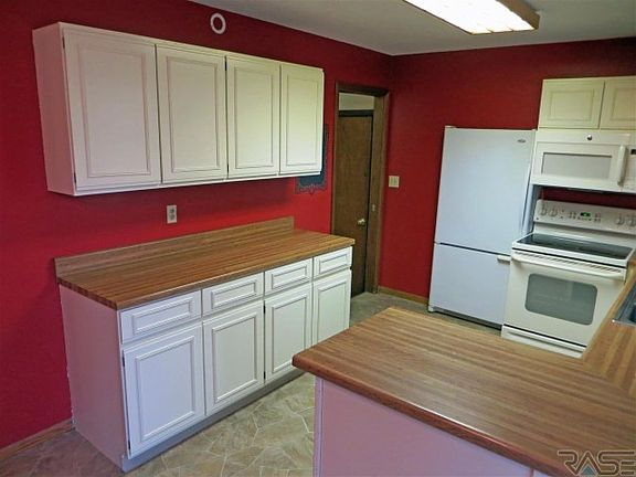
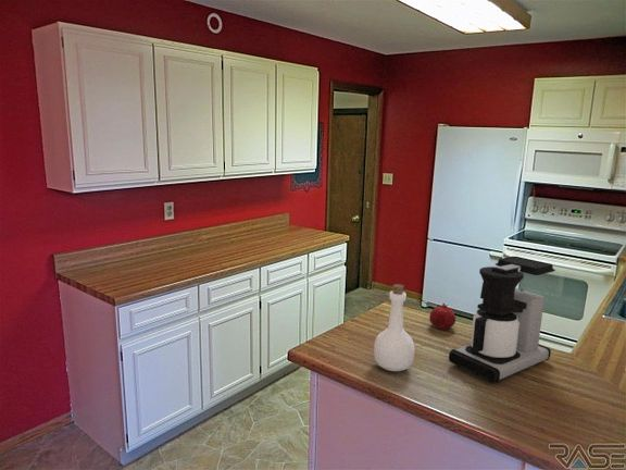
+ coffee maker [448,256,556,384]
+ fruit [428,302,456,330]
+ bottle [373,283,416,372]
